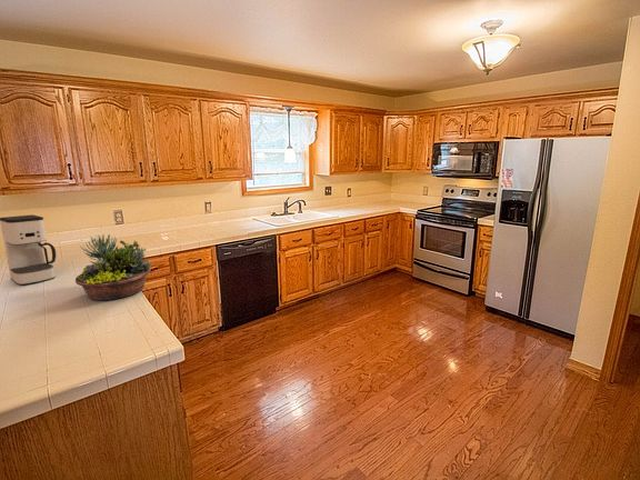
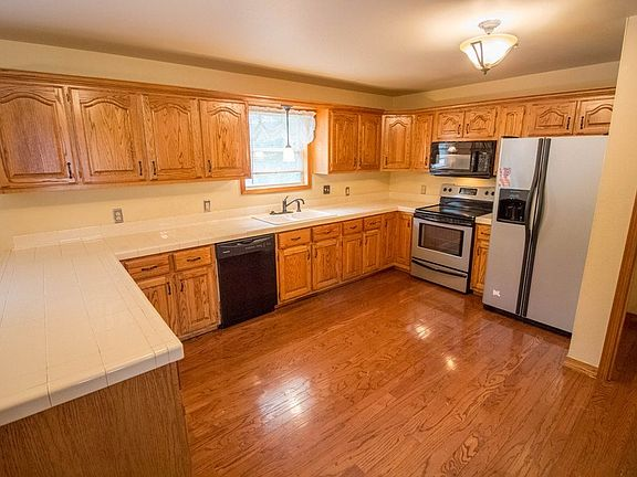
- succulent planter [74,233,153,301]
- coffee maker [0,213,57,286]
